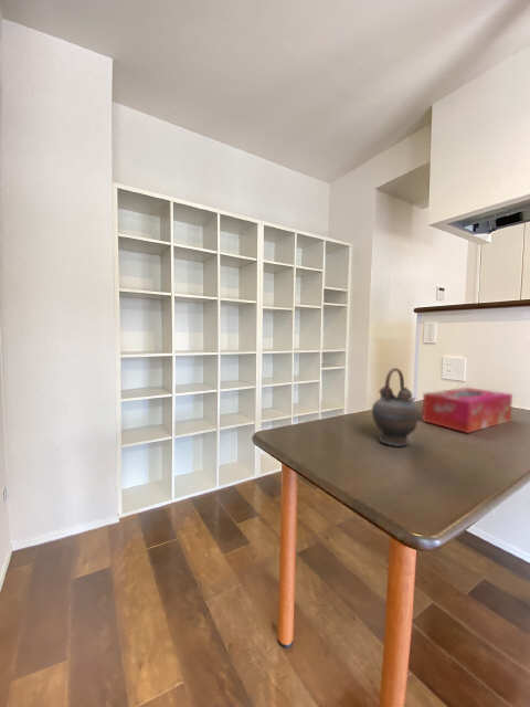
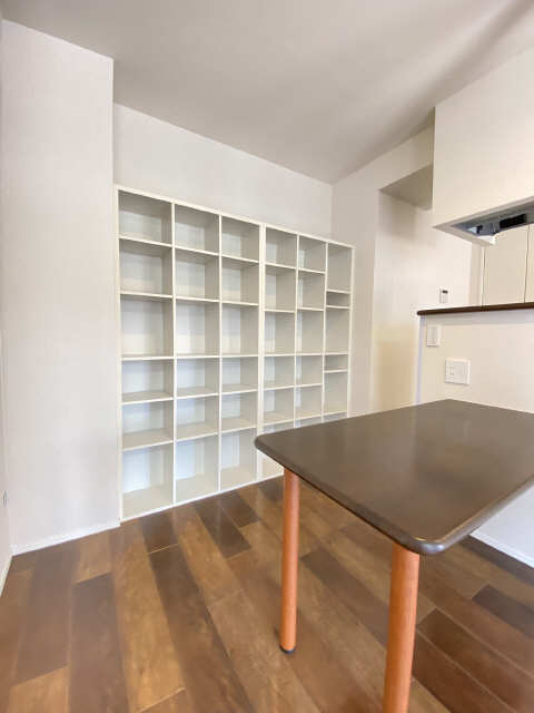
- tissue box [421,387,513,434]
- teapot [371,367,422,447]
